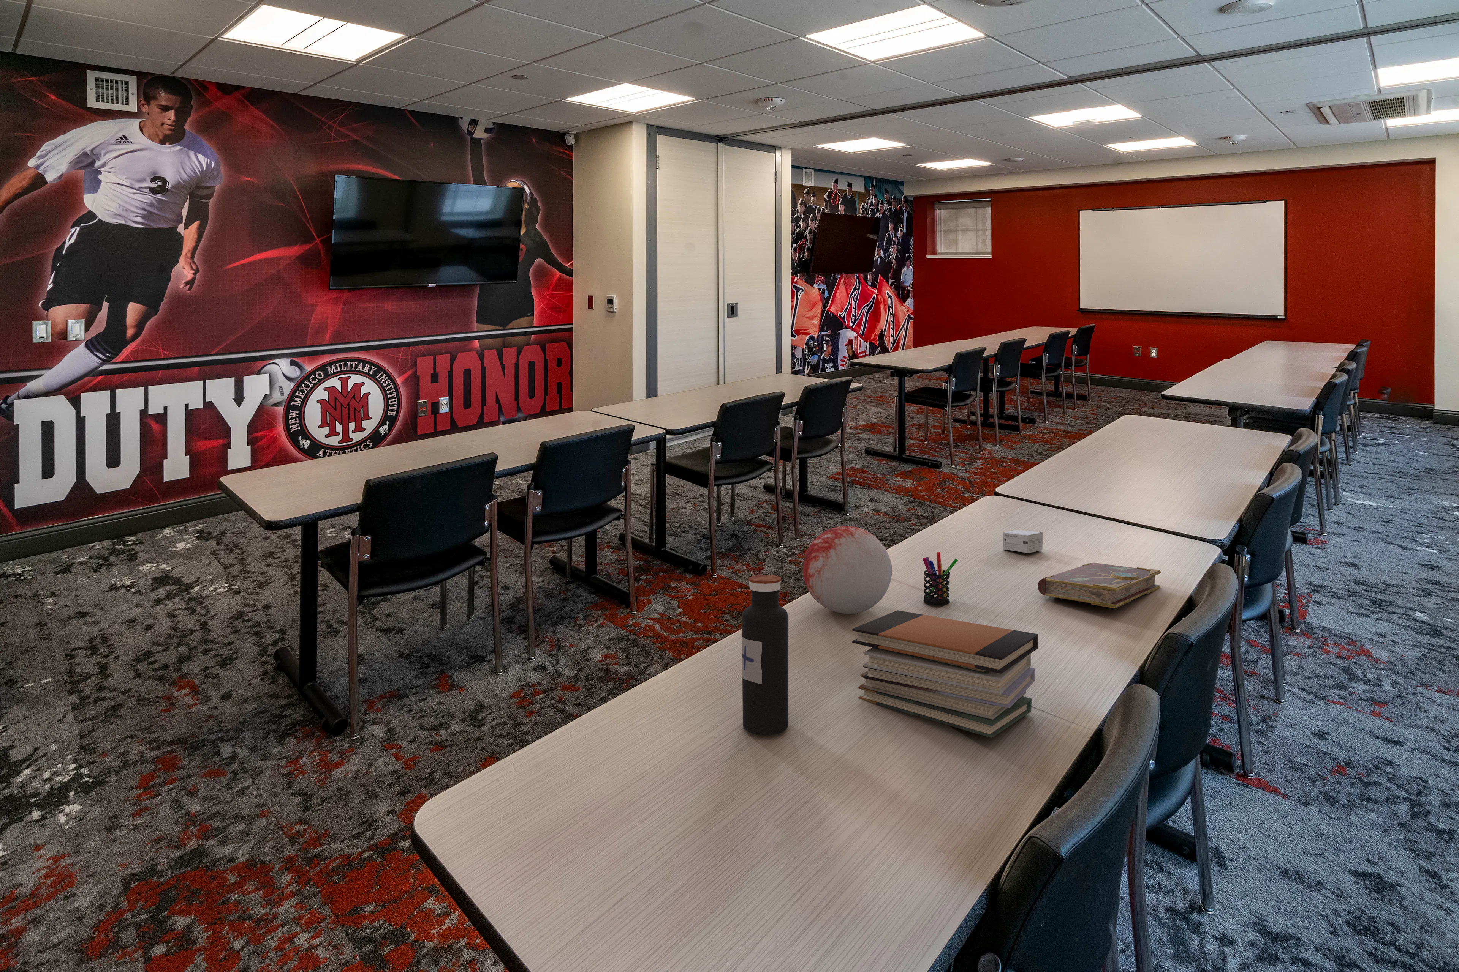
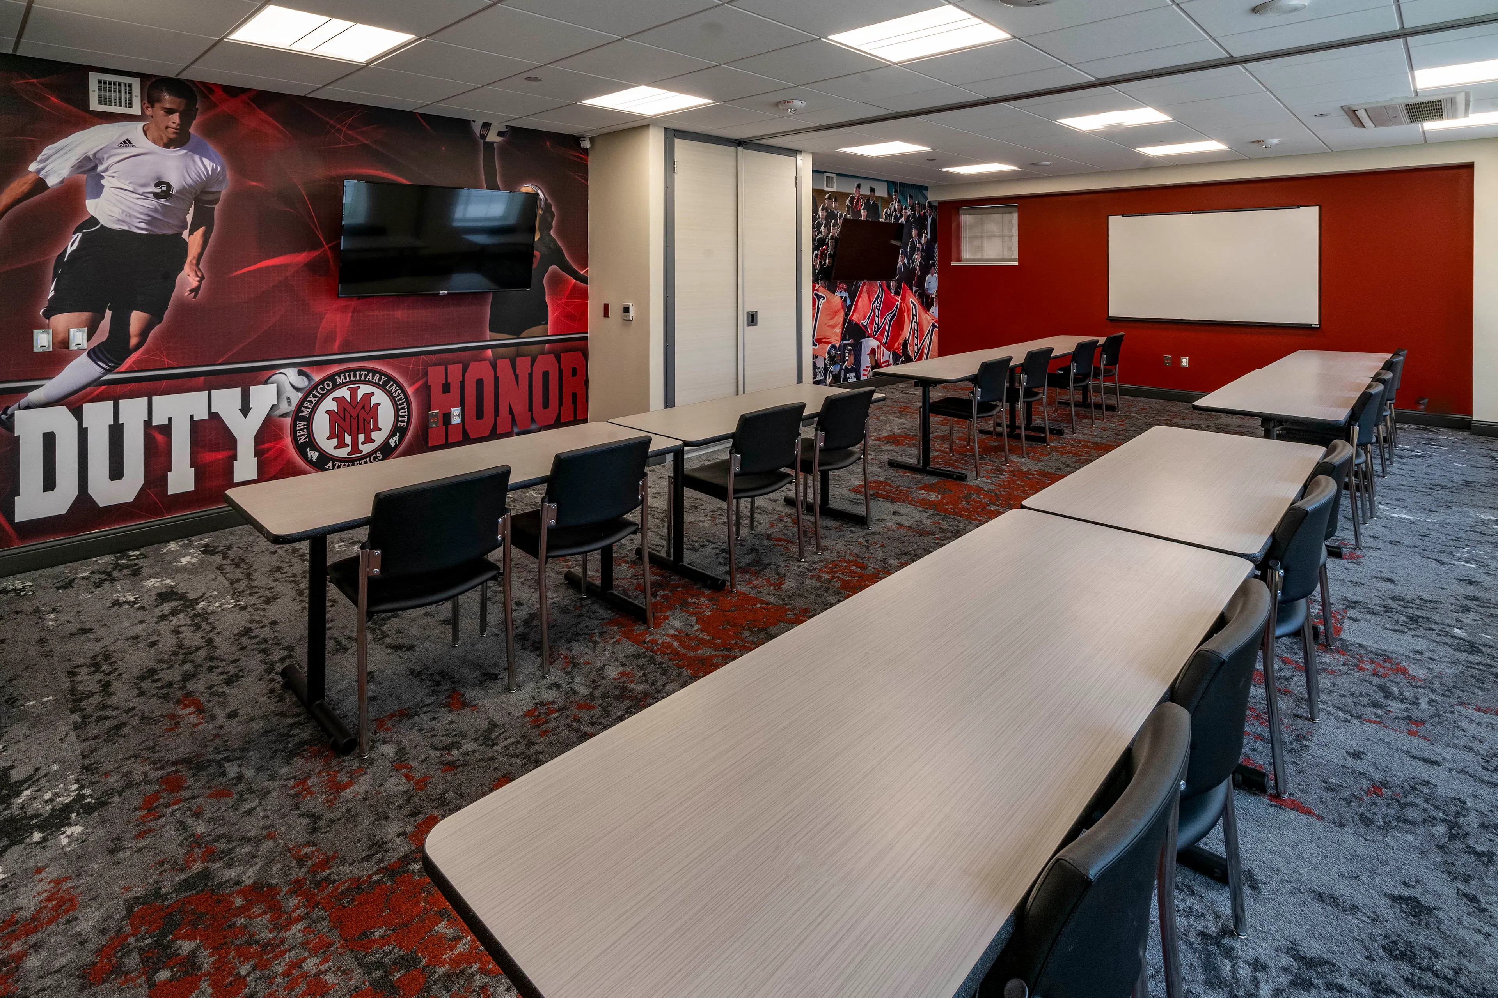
- small box [1003,529,1043,553]
- pen holder [922,552,959,605]
- decorative orb [802,526,892,614]
- book [1038,562,1162,609]
- water bottle [740,575,788,736]
- book stack [852,610,1039,739]
